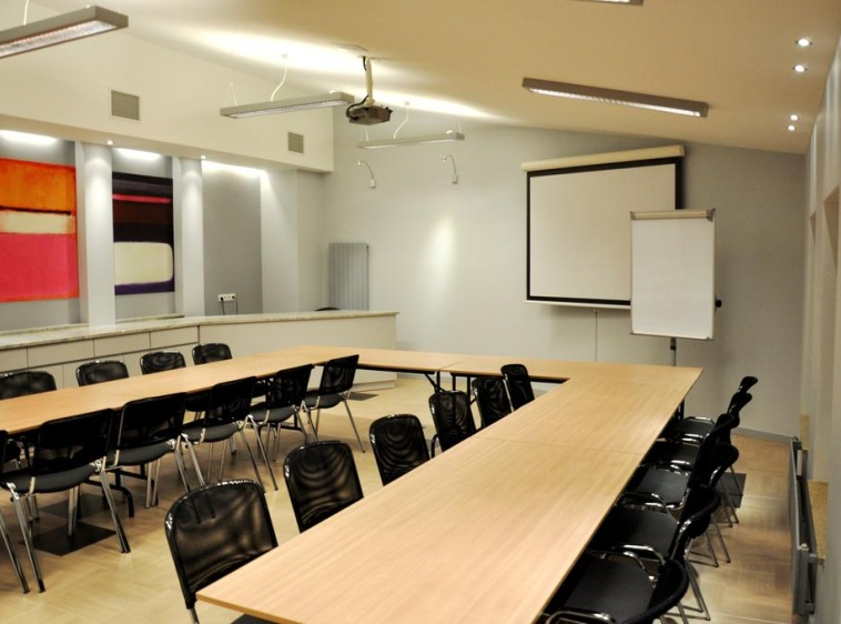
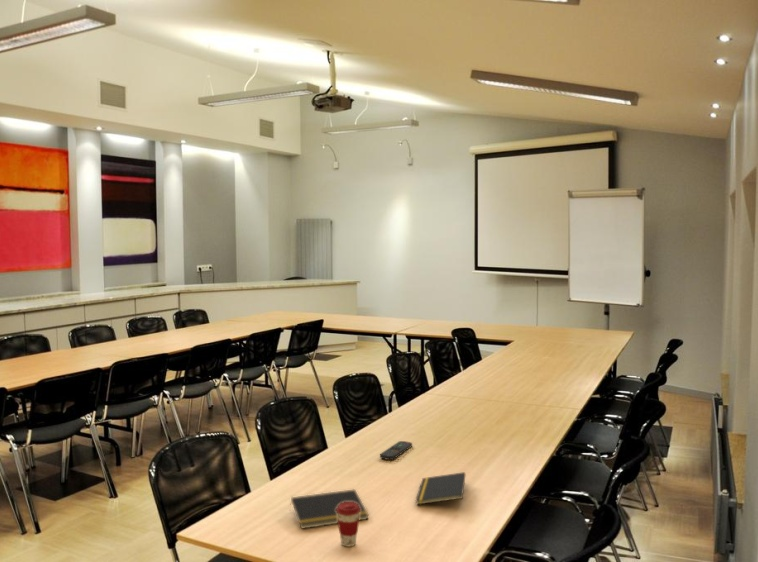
+ coffee cup [336,502,360,548]
+ notepad [289,488,370,530]
+ remote control [379,440,413,461]
+ notepad [415,471,466,506]
